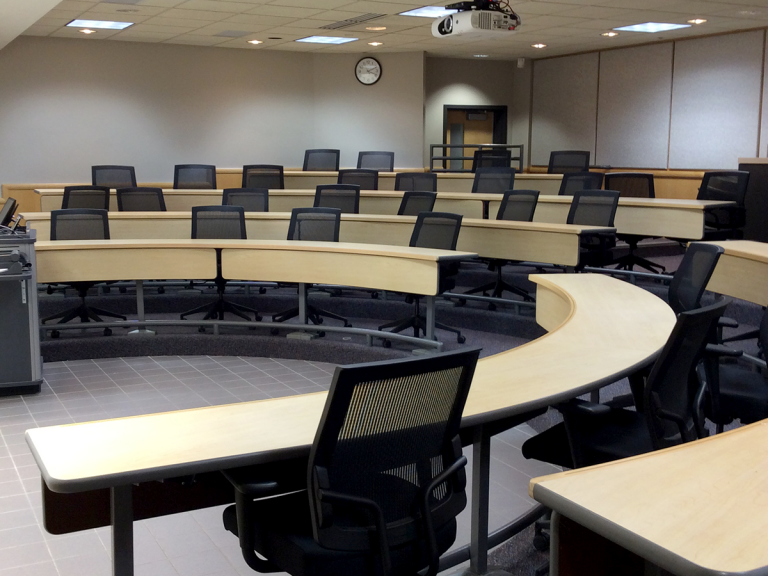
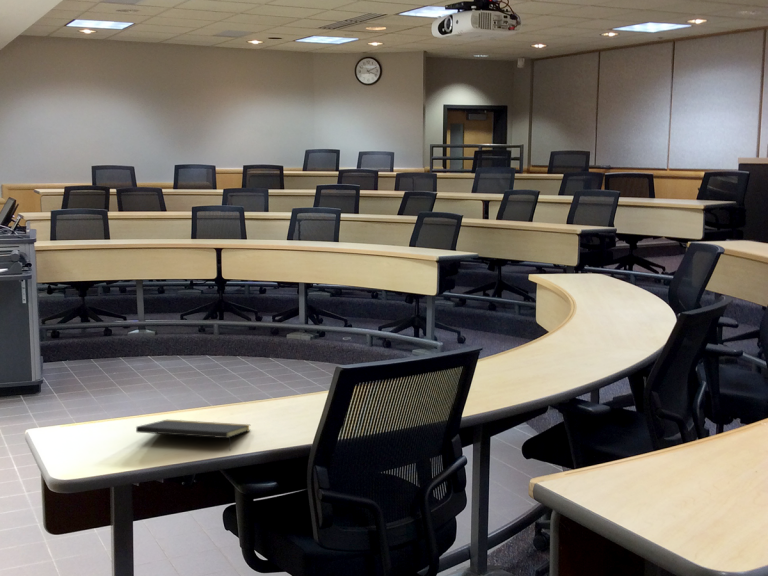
+ notepad [135,419,251,452]
